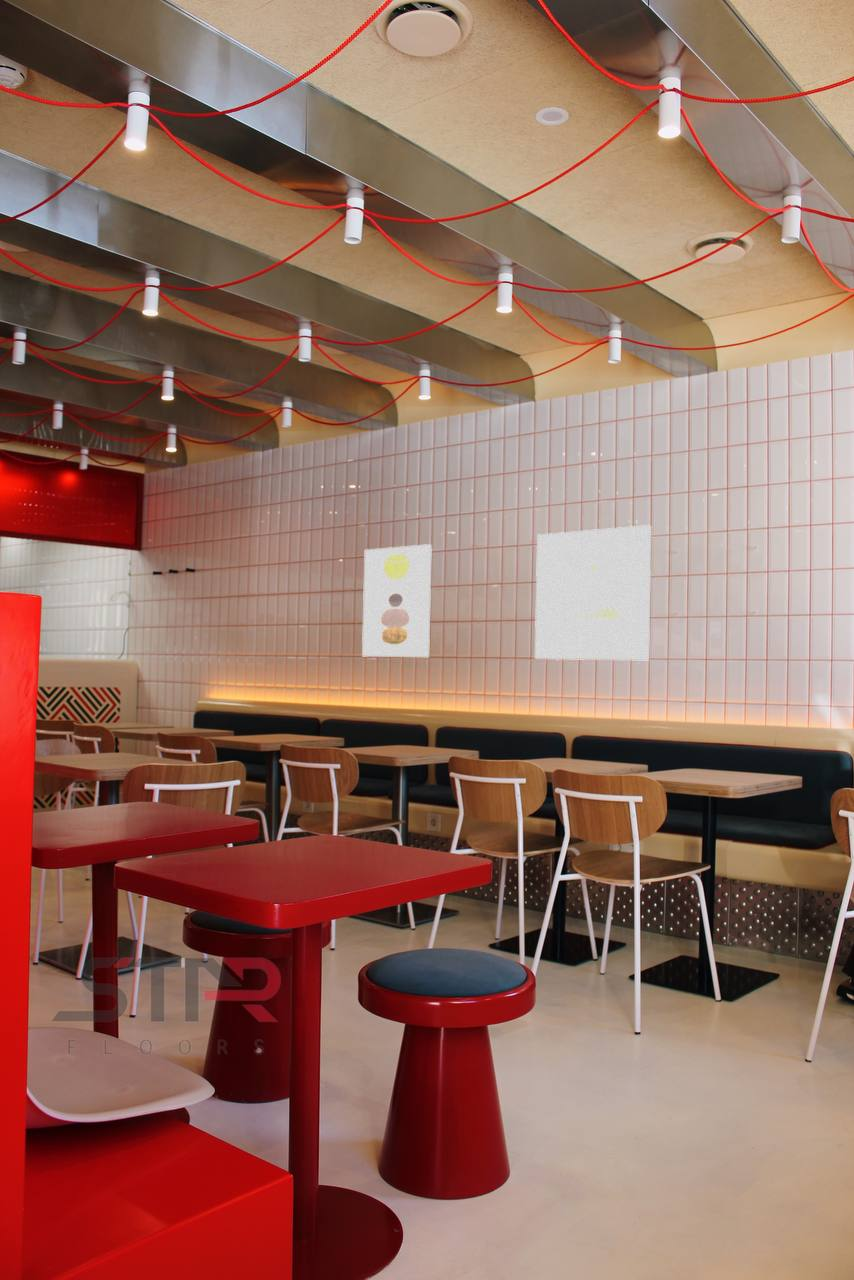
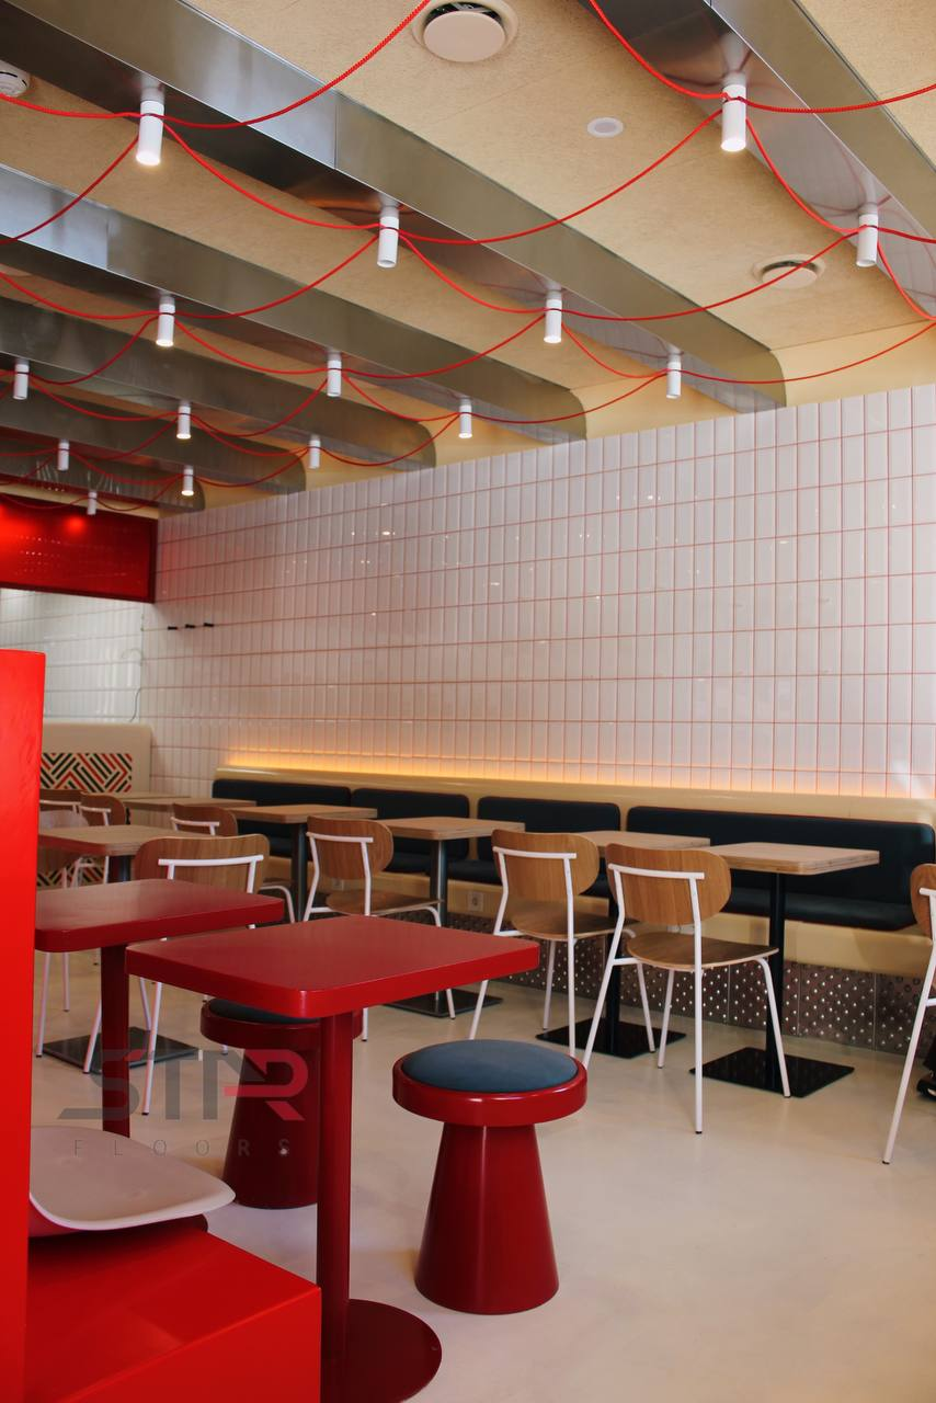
- wall art [361,543,433,658]
- wall art [534,524,652,661]
